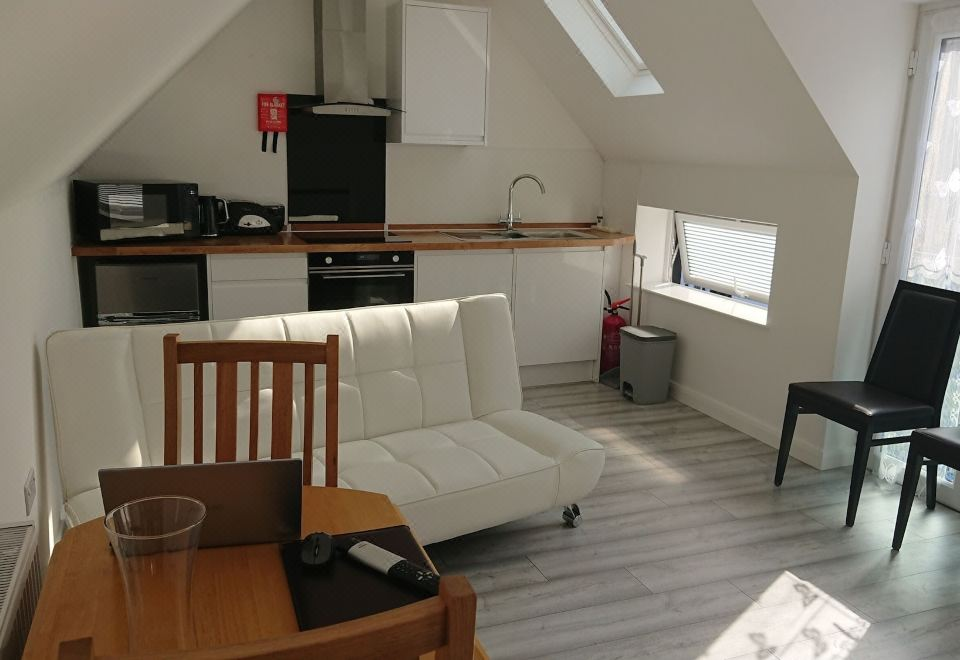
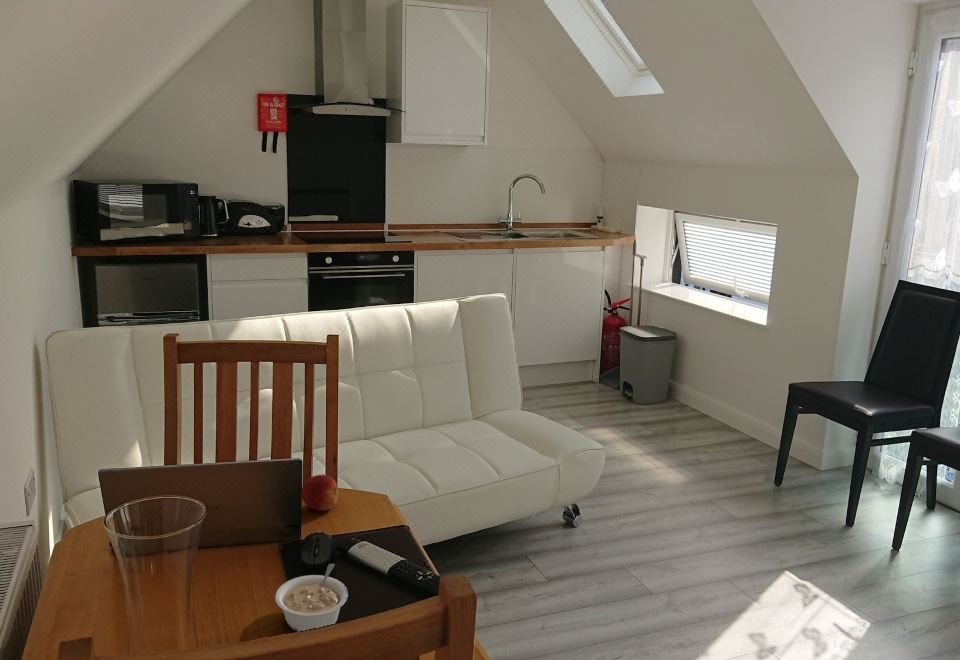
+ apple [301,474,340,512]
+ legume [274,563,349,633]
